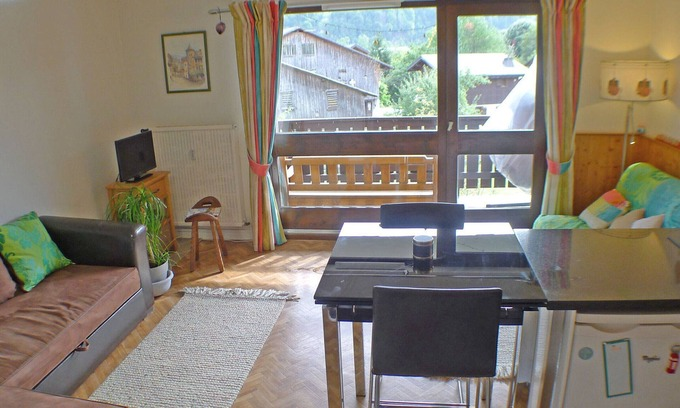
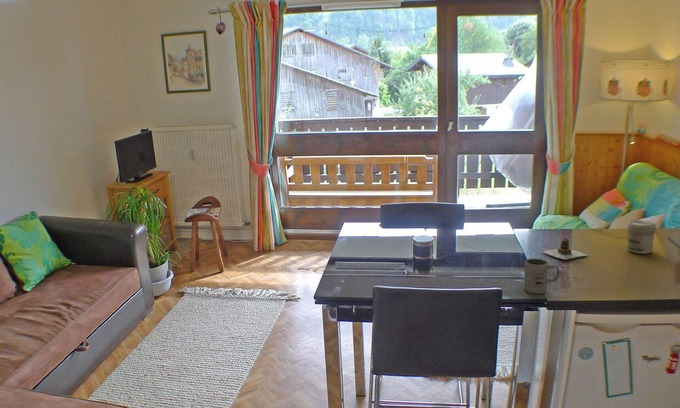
+ mug [523,258,561,295]
+ teapot [541,237,588,260]
+ jar [626,219,657,255]
